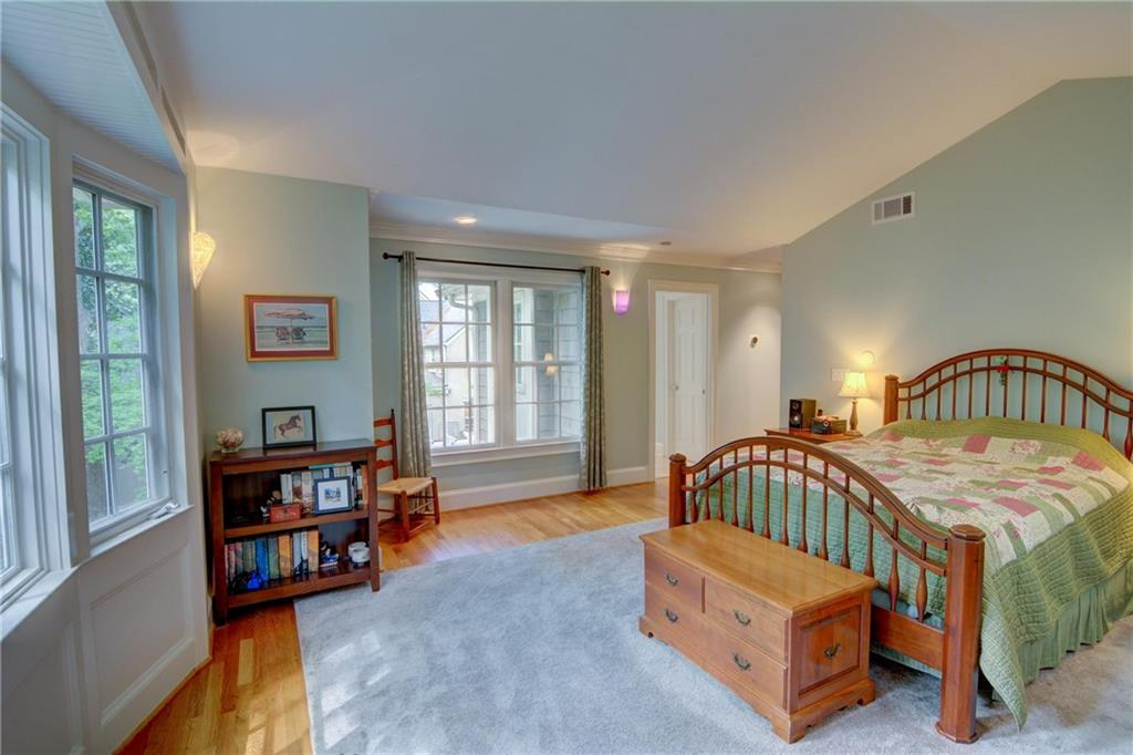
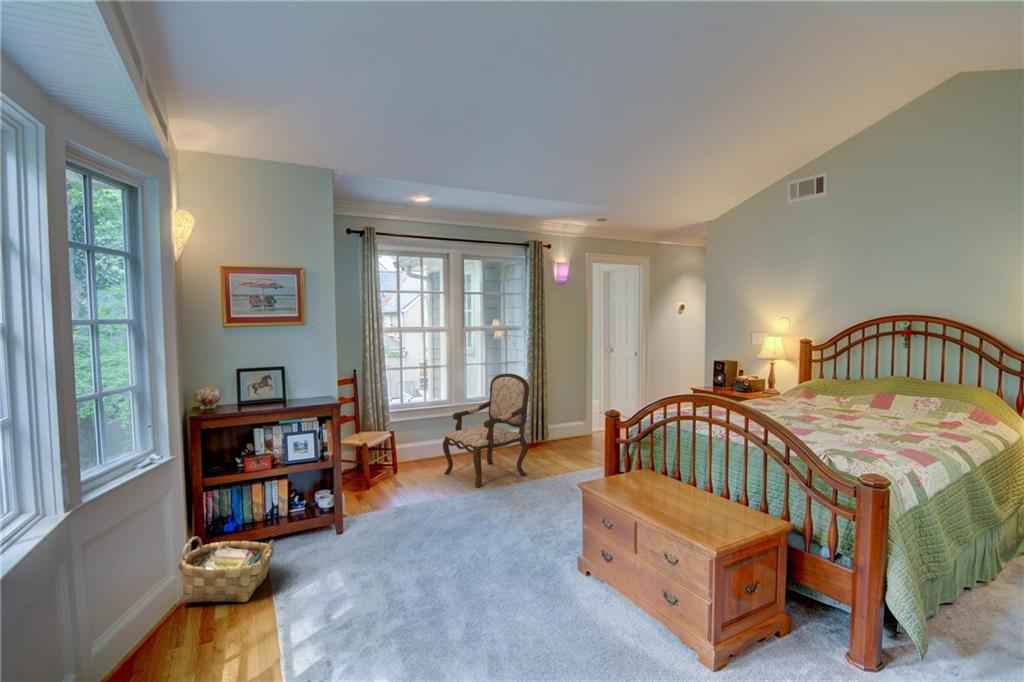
+ woven basket [177,535,275,604]
+ armchair [442,373,530,488]
